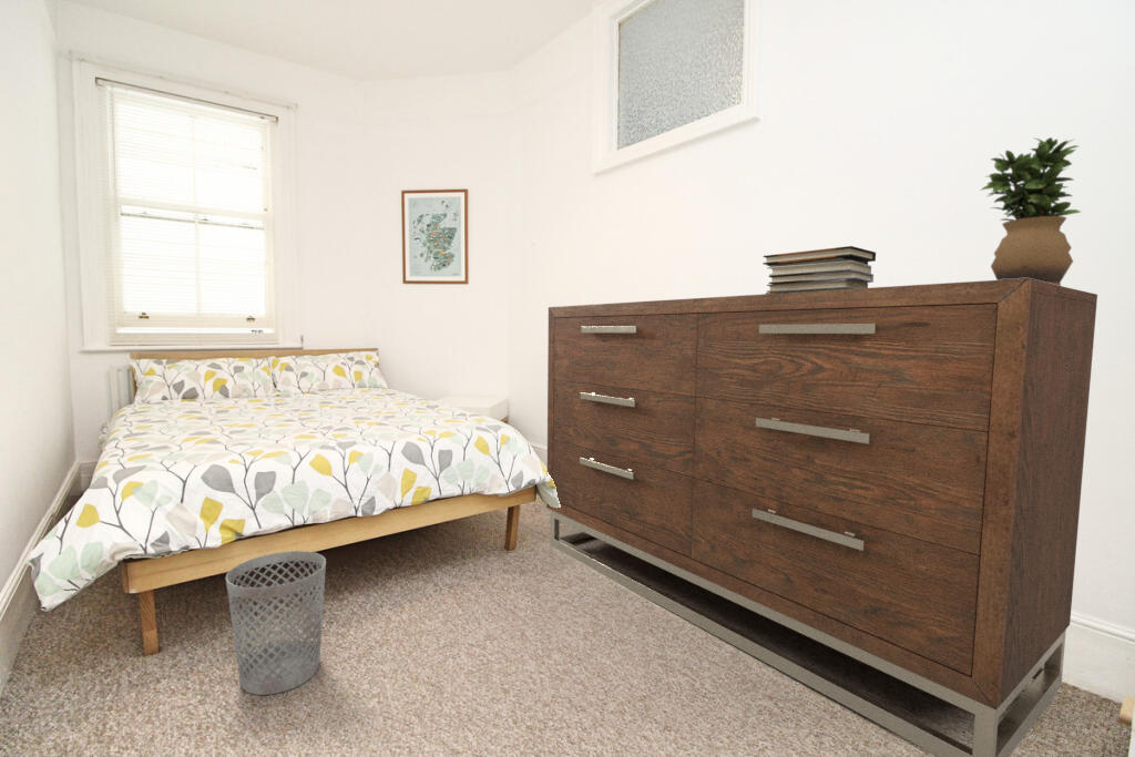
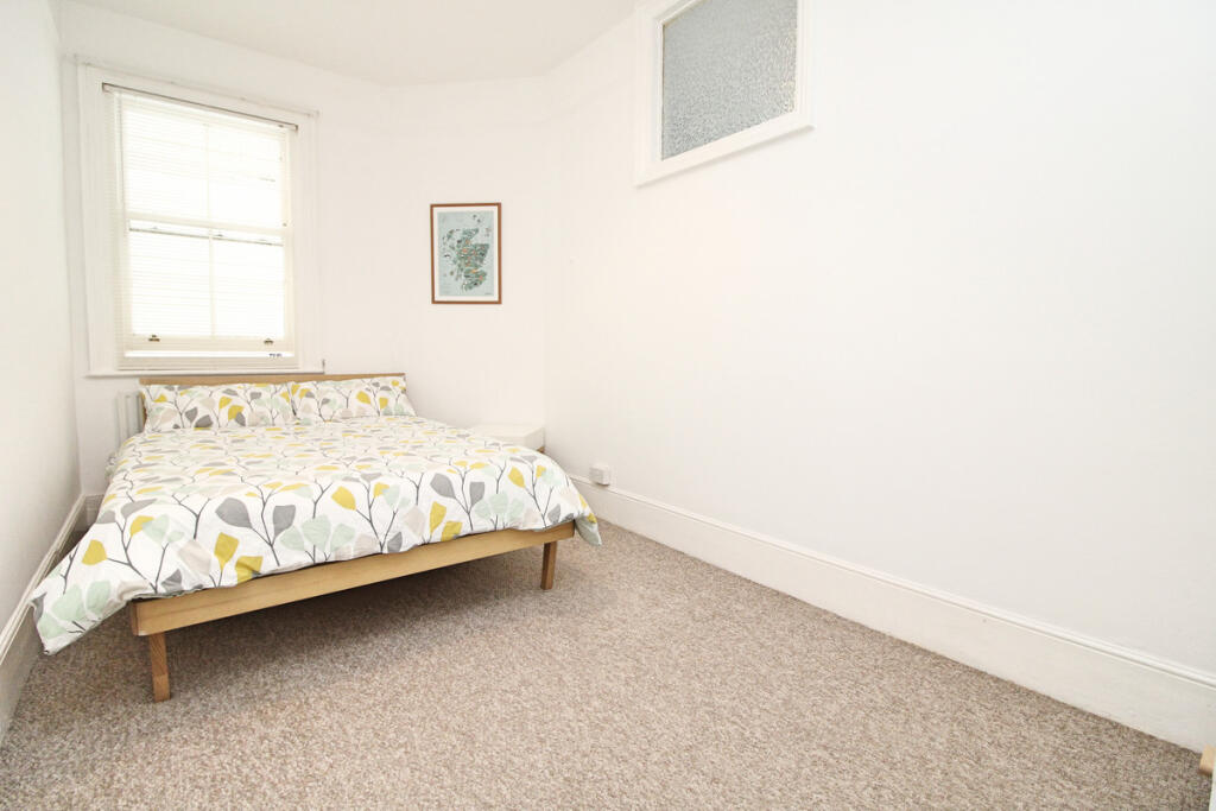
- dresser [545,278,1098,757]
- book stack [761,245,877,294]
- potted plant [980,136,1082,286]
- wastebasket [225,550,327,696]
